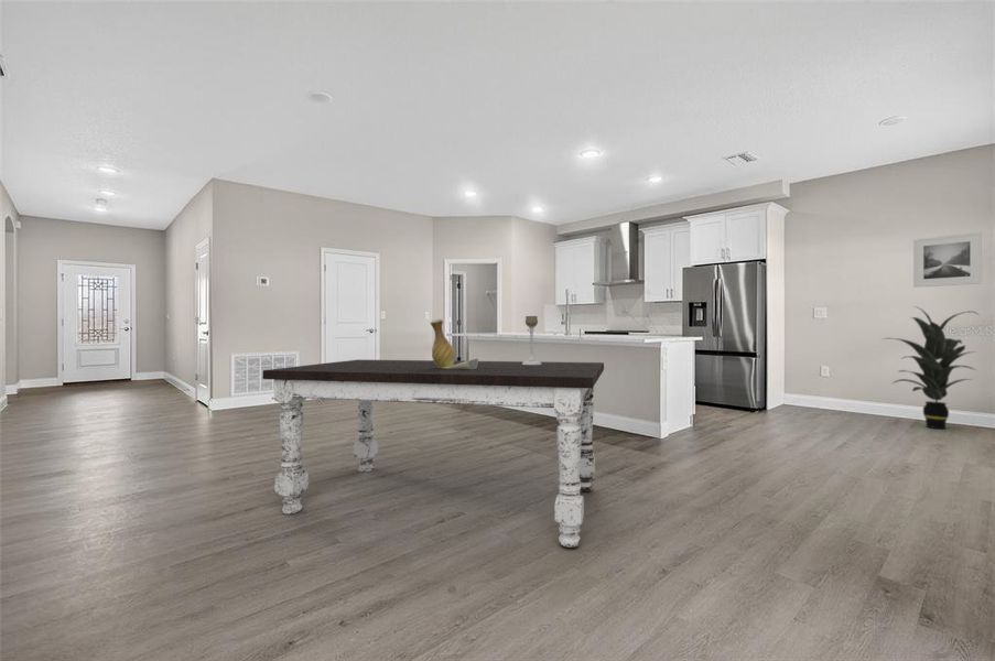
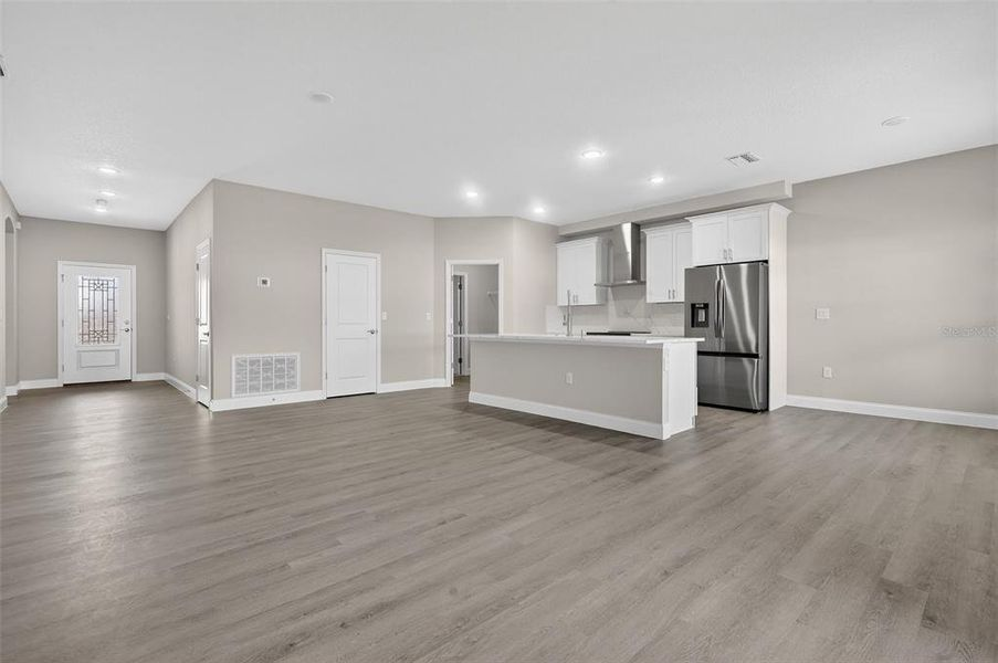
- dining table [261,359,605,549]
- indoor plant [883,305,978,430]
- vase [429,317,479,369]
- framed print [912,231,983,289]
- candle holder [522,315,542,365]
